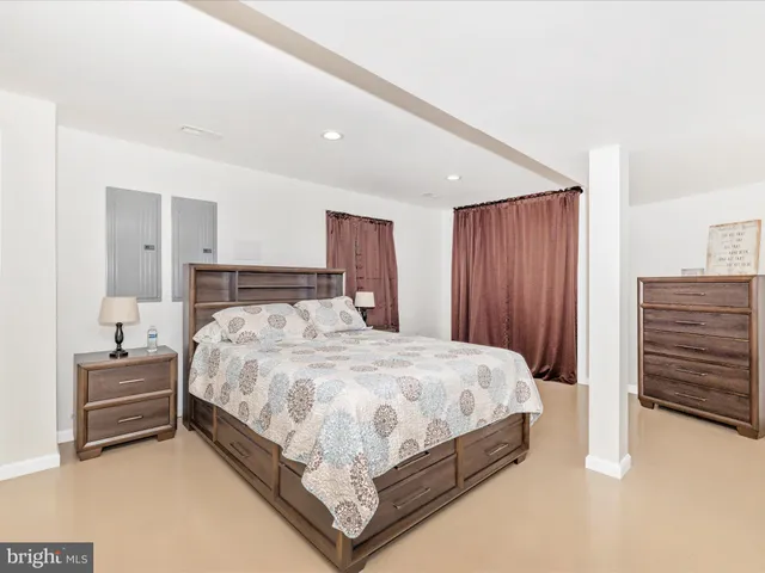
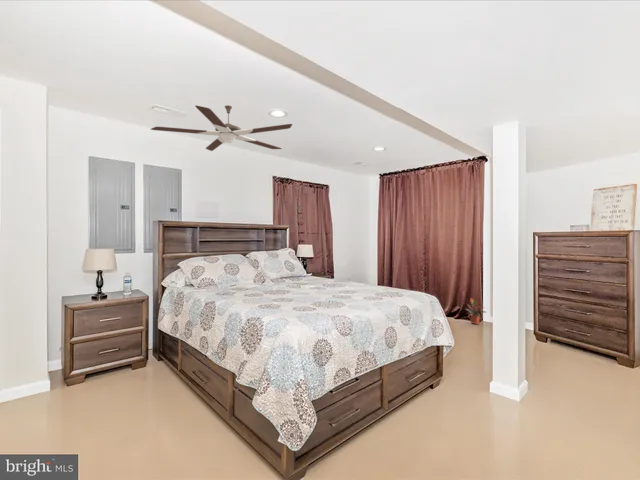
+ potted plant [465,297,488,325]
+ ceiling fan [150,104,293,152]
